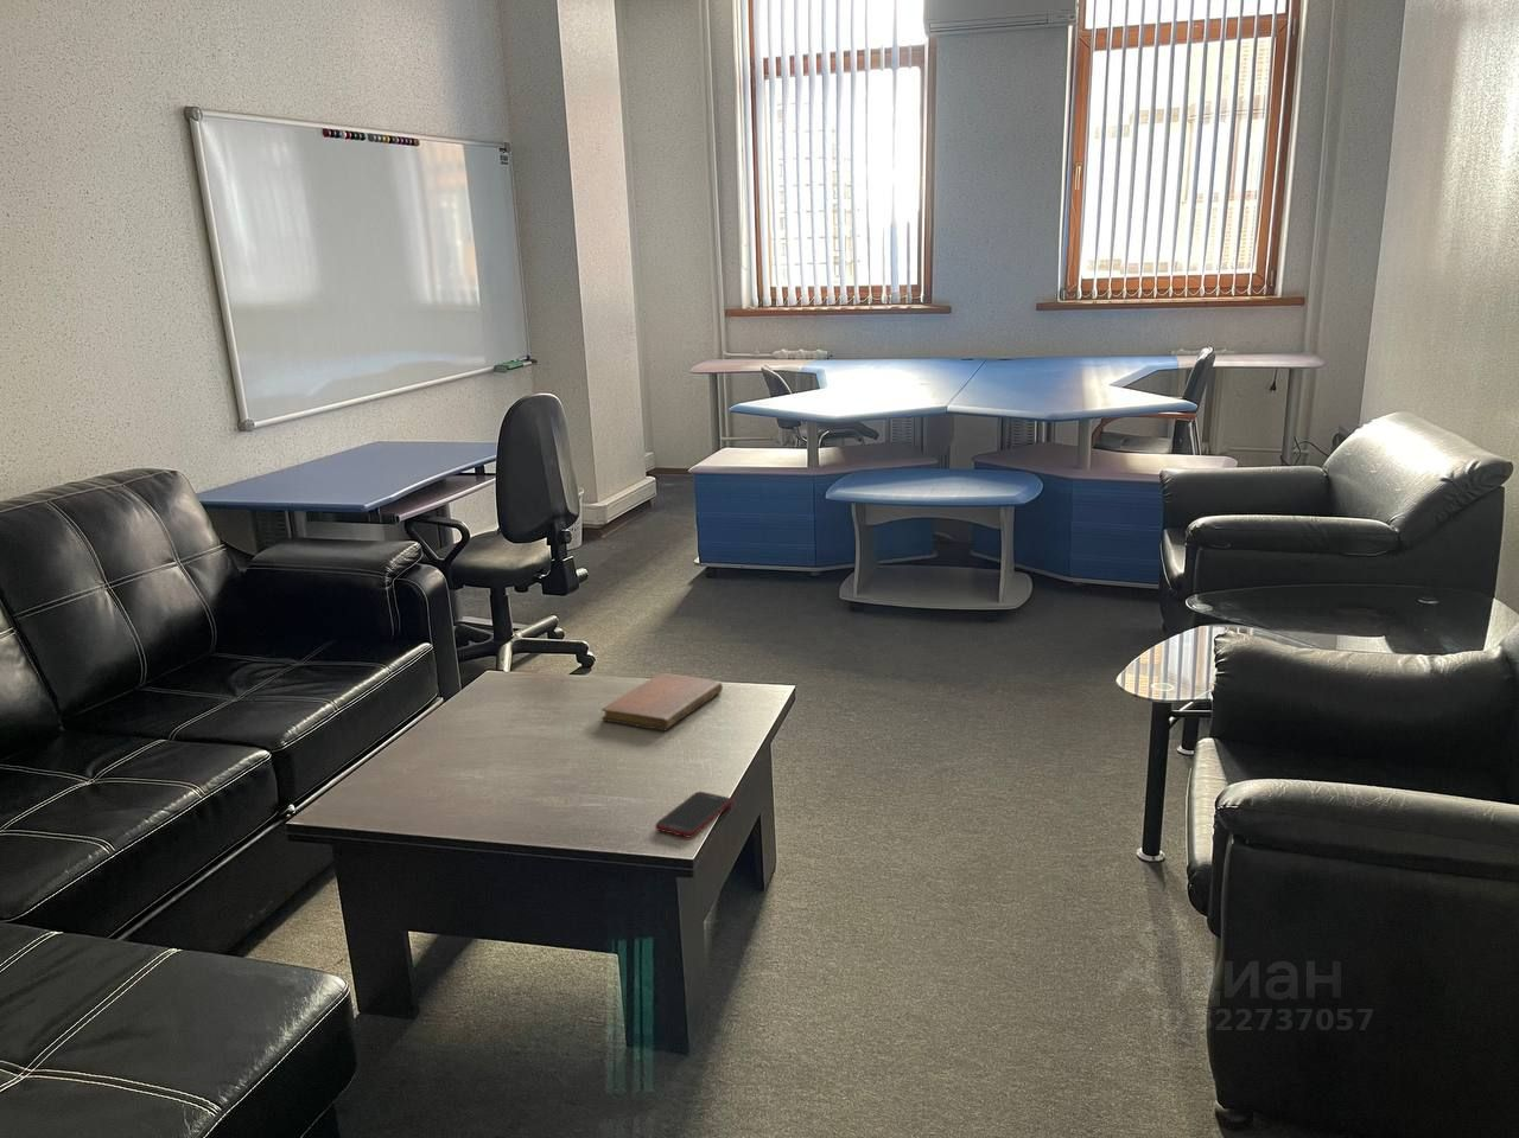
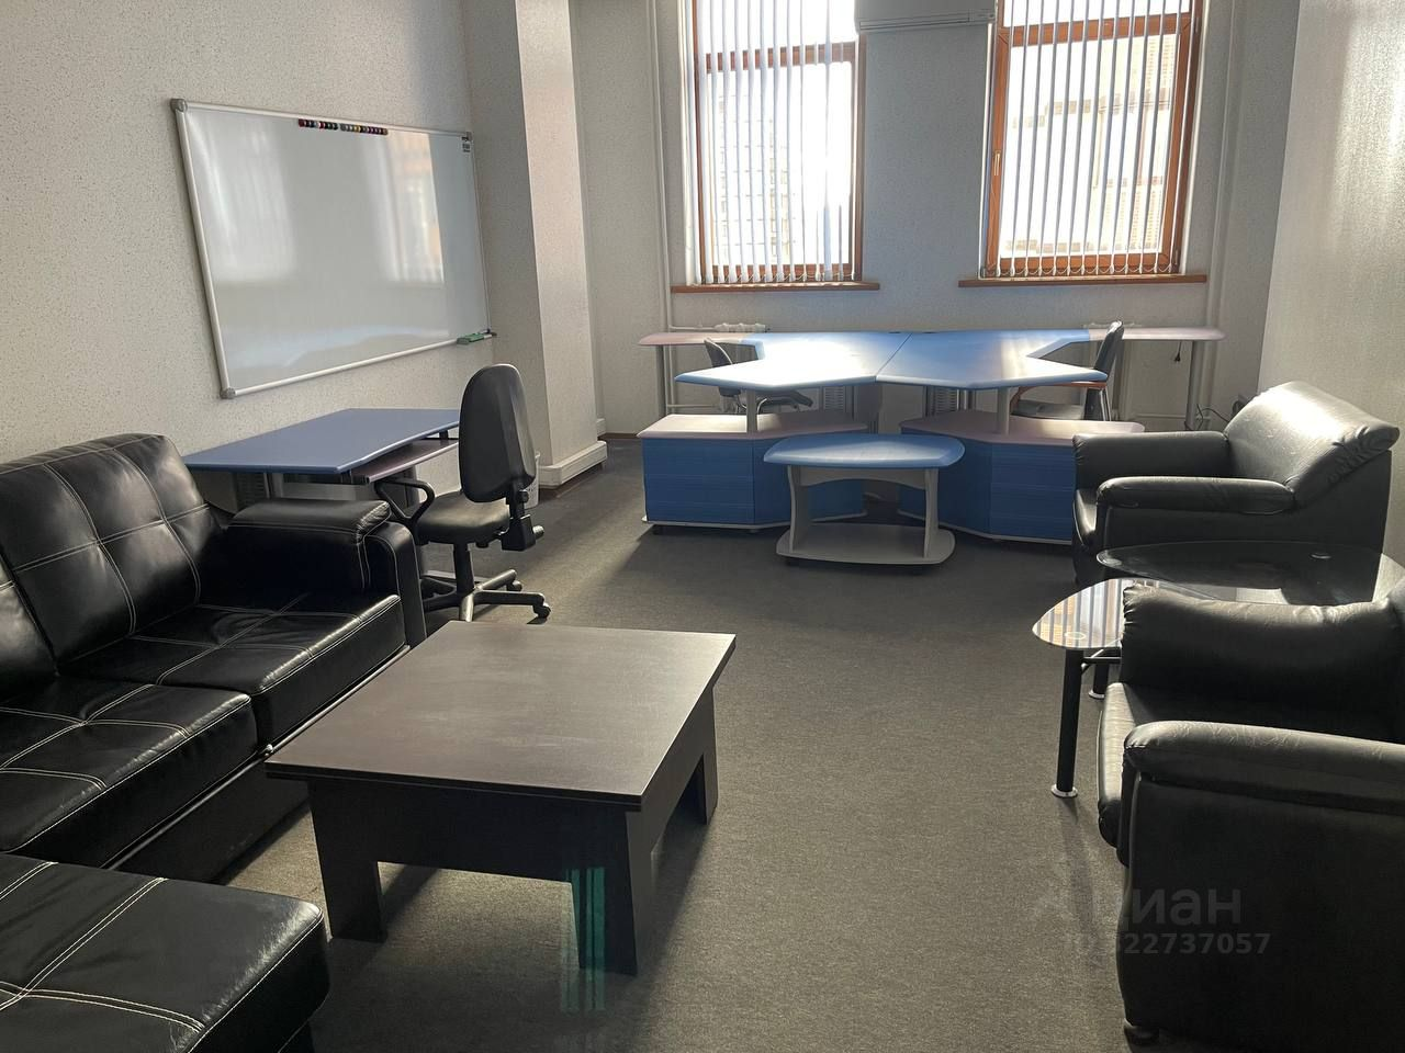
- notebook [600,672,724,732]
- cell phone [654,790,733,838]
